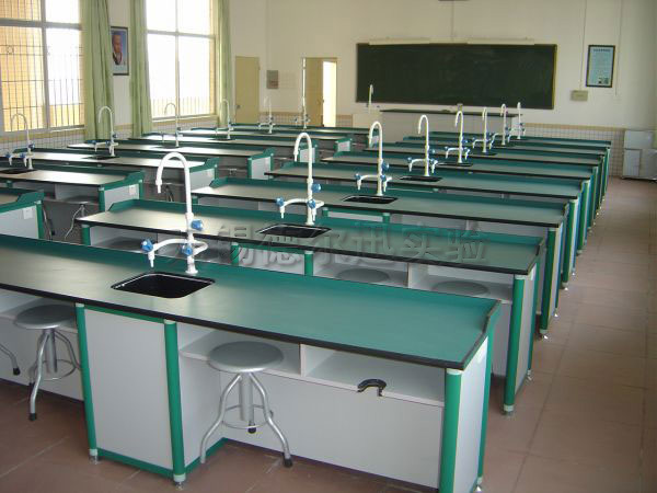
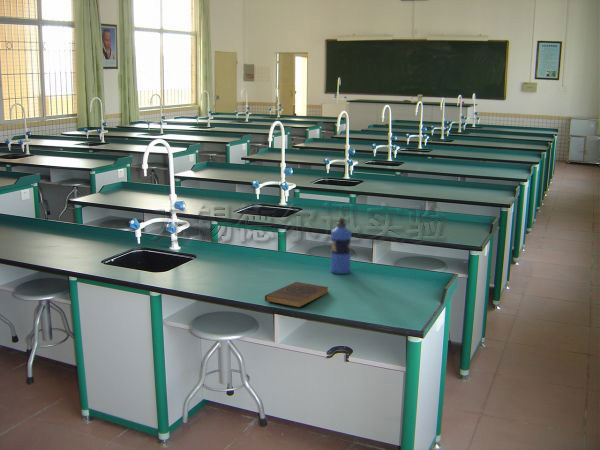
+ book [264,281,329,308]
+ water bottle [330,217,352,275]
